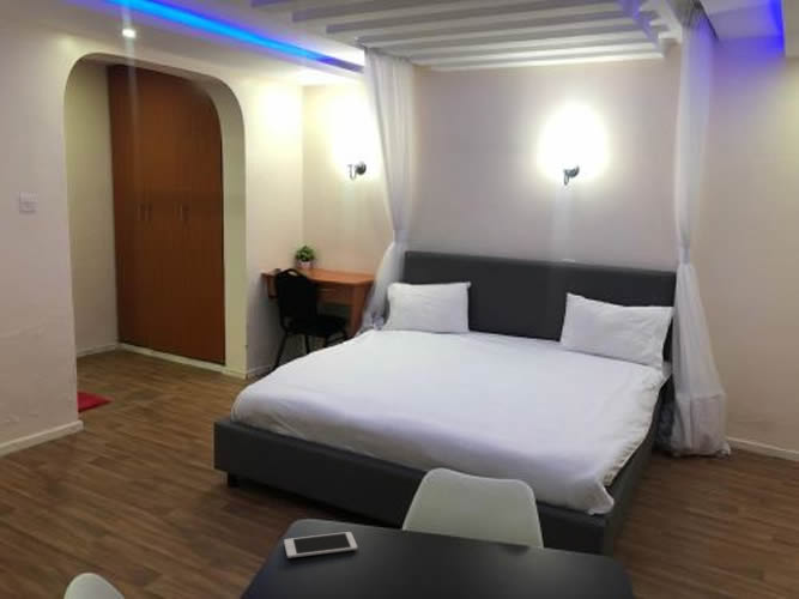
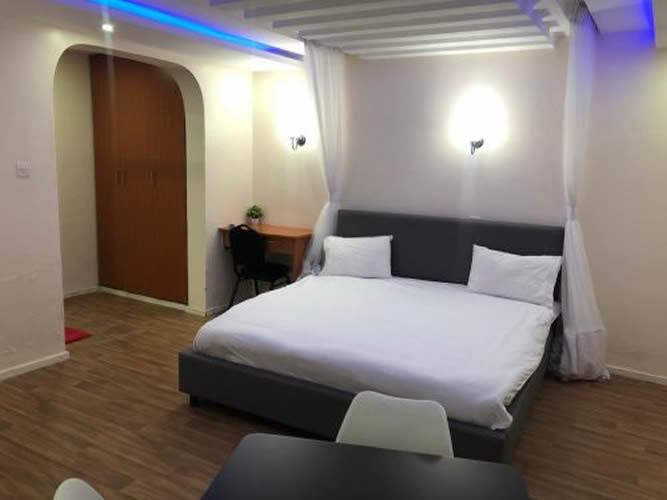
- cell phone [283,531,358,559]
